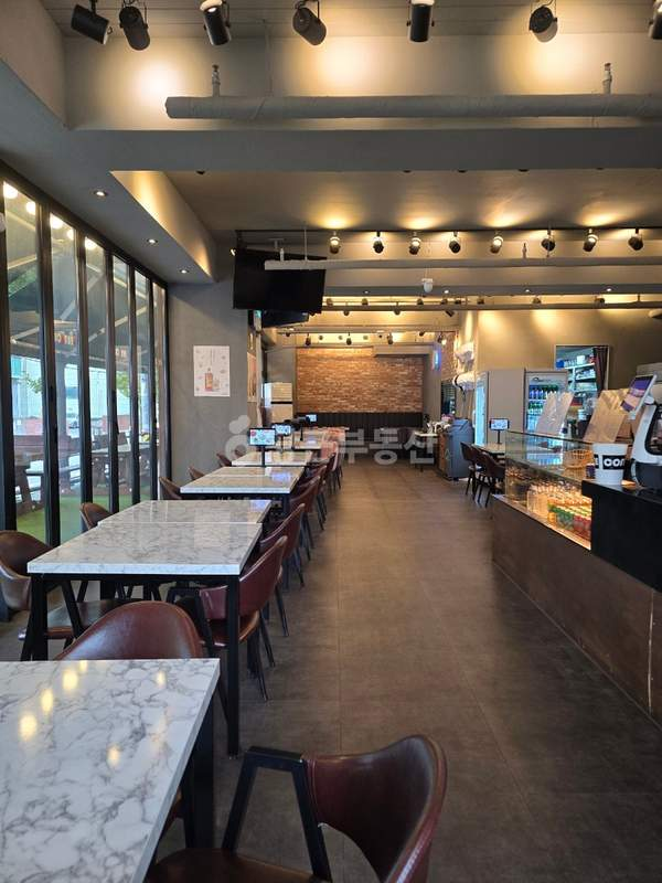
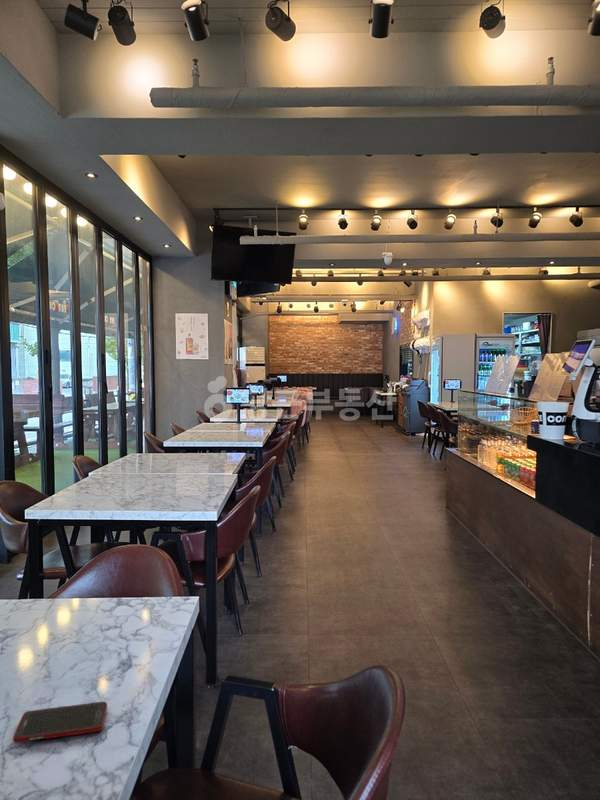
+ cell phone [12,701,108,744]
